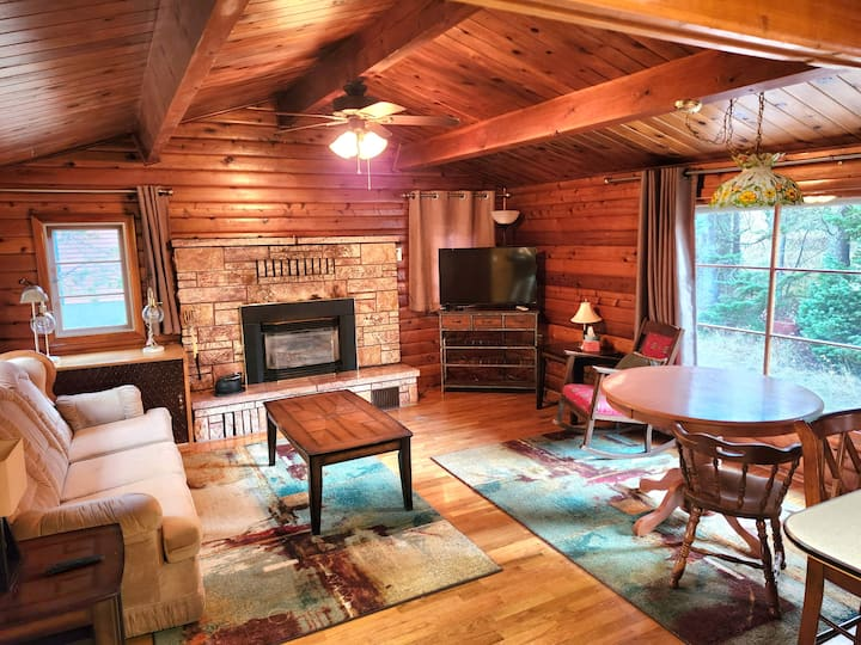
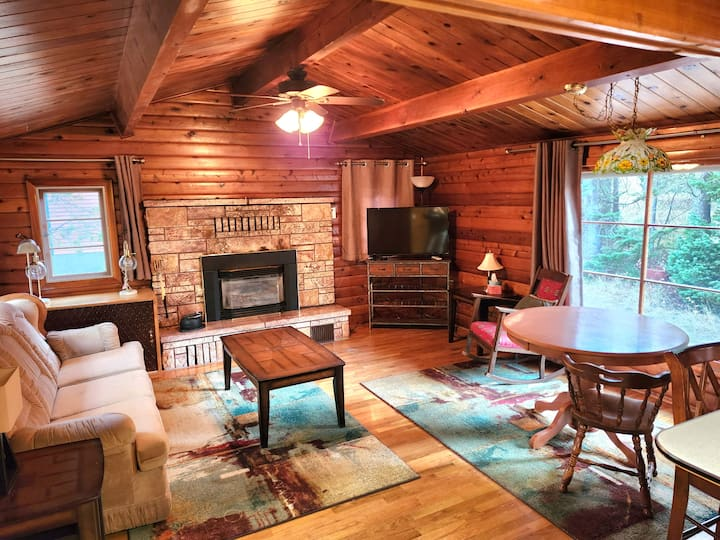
- remote control [44,553,106,577]
